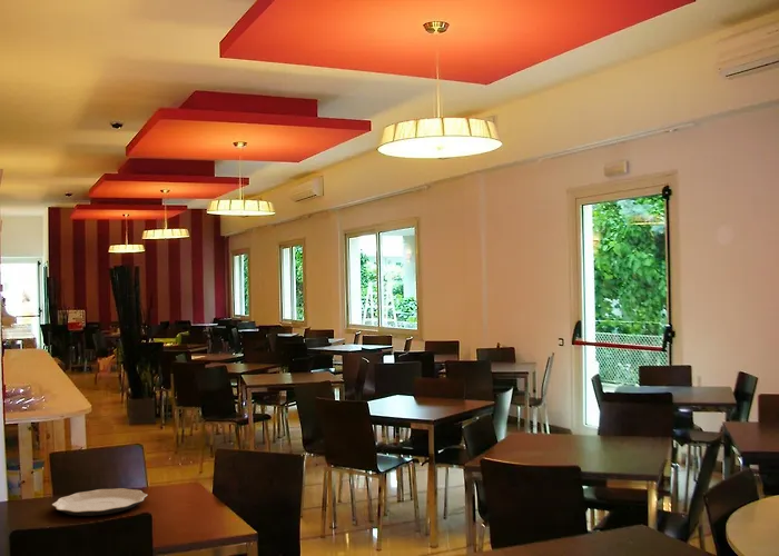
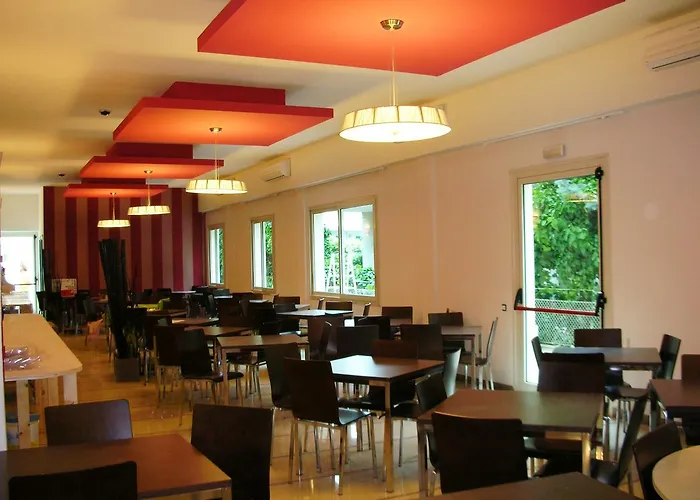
- plate [51,487,148,517]
